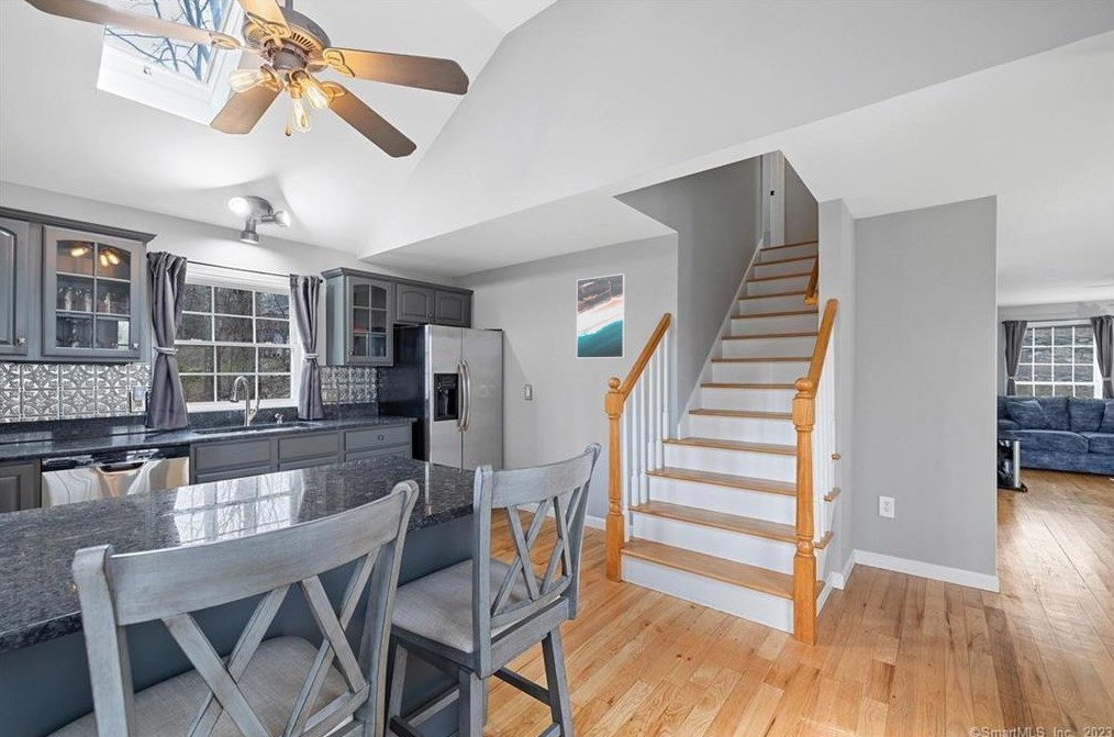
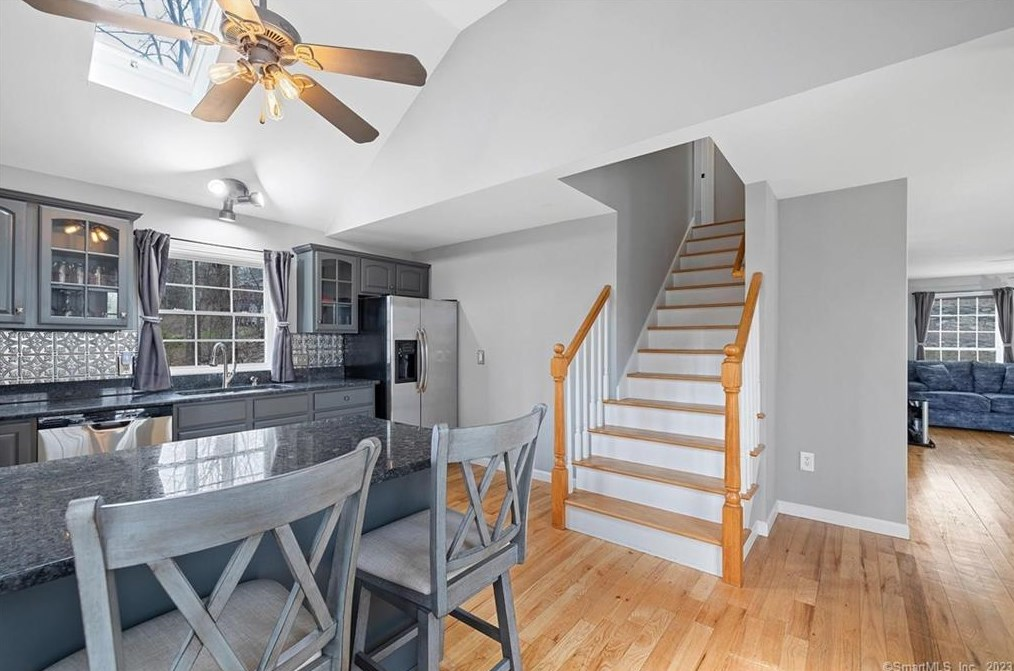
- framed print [576,272,626,359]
